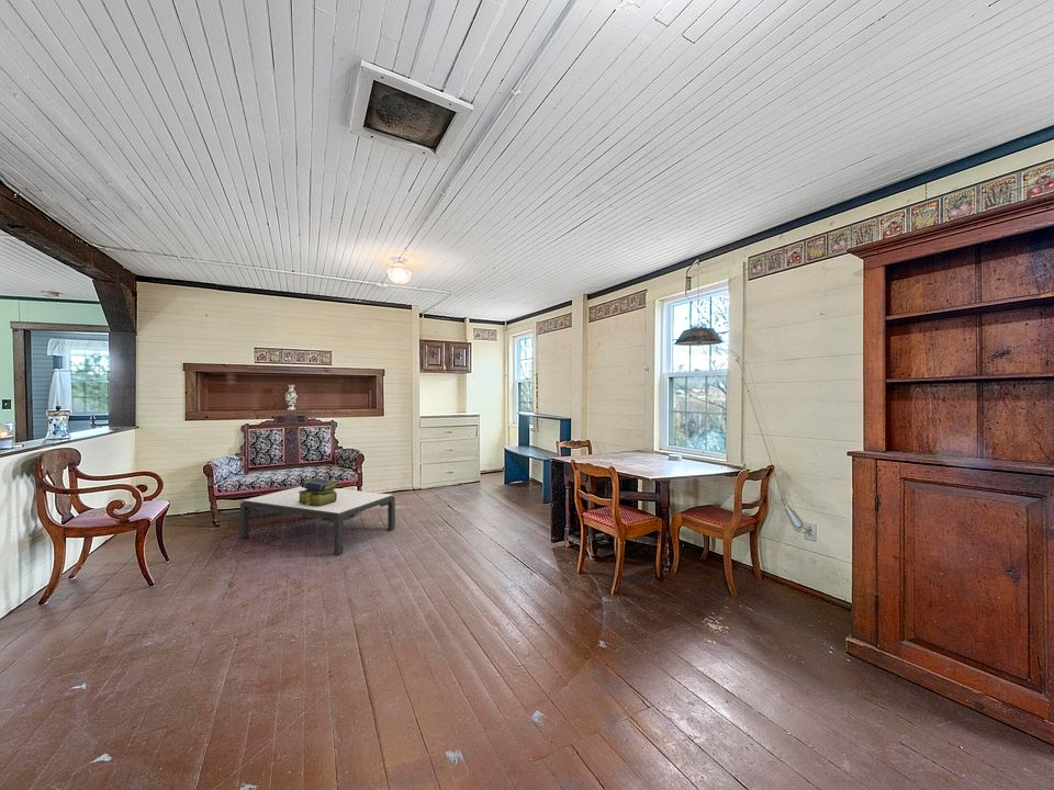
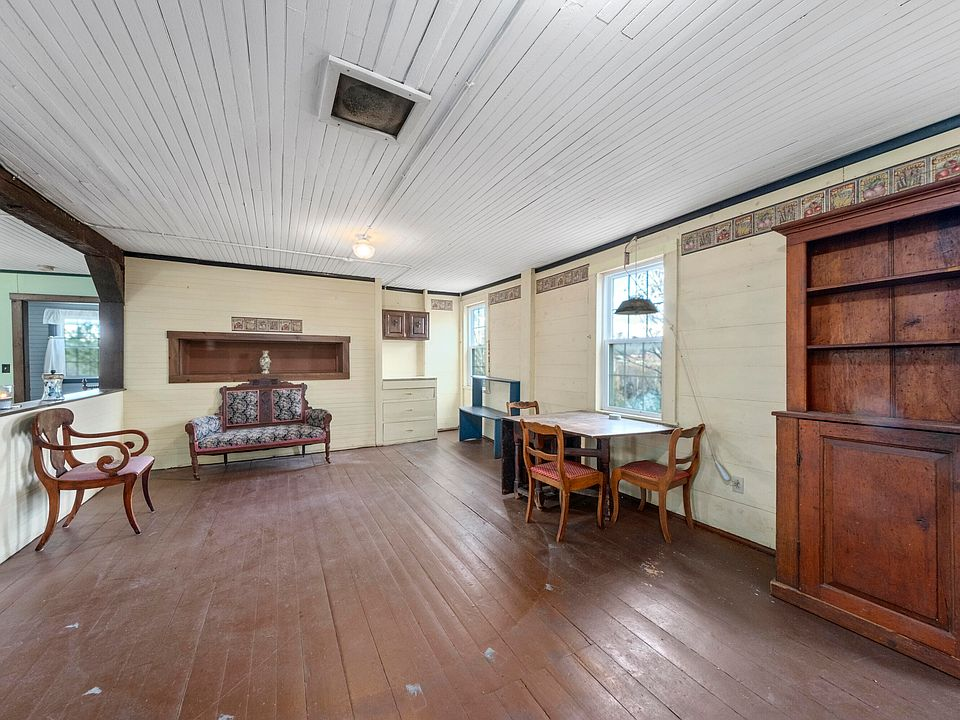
- stack of books [298,477,338,507]
- coffee table [239,486,396,556]
